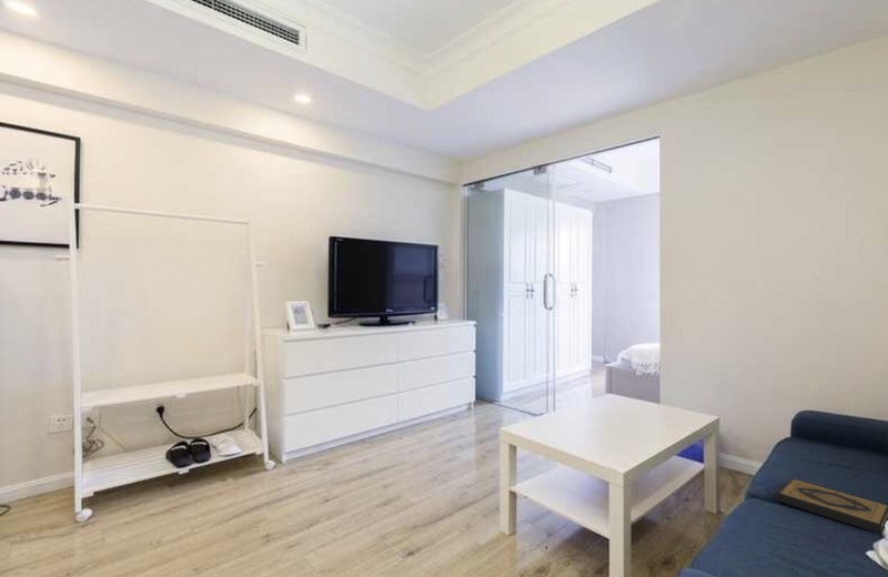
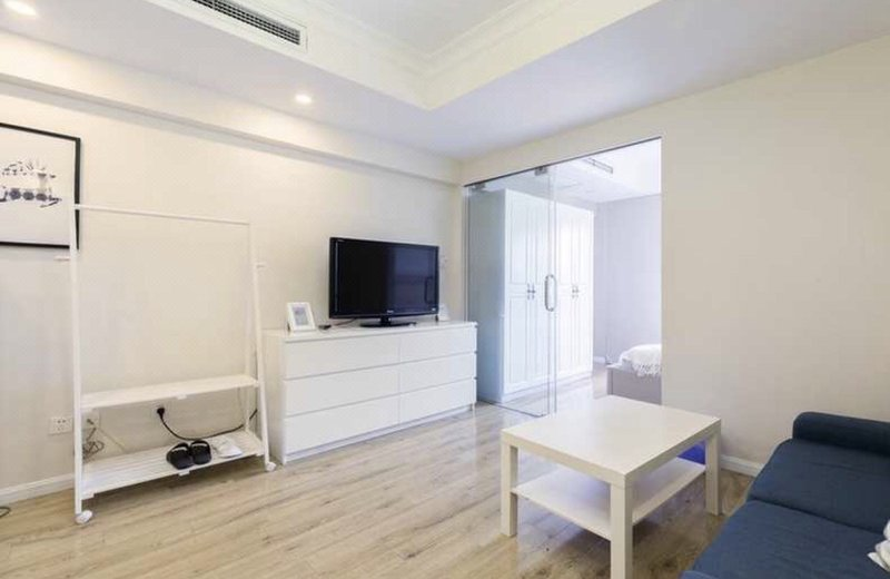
- hardback book [776,477,888,535]
